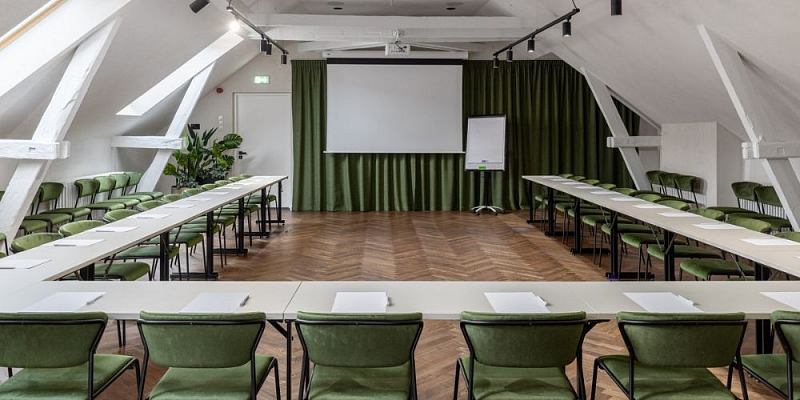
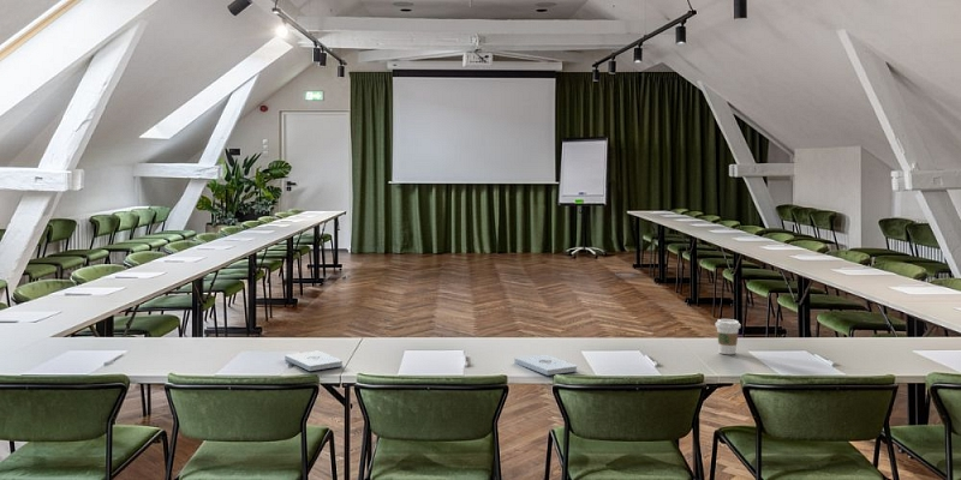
+ coffee cup [714,318,741,355]
+ notepad [283,350,344,372]
+ notepad [513,354,578,377]
